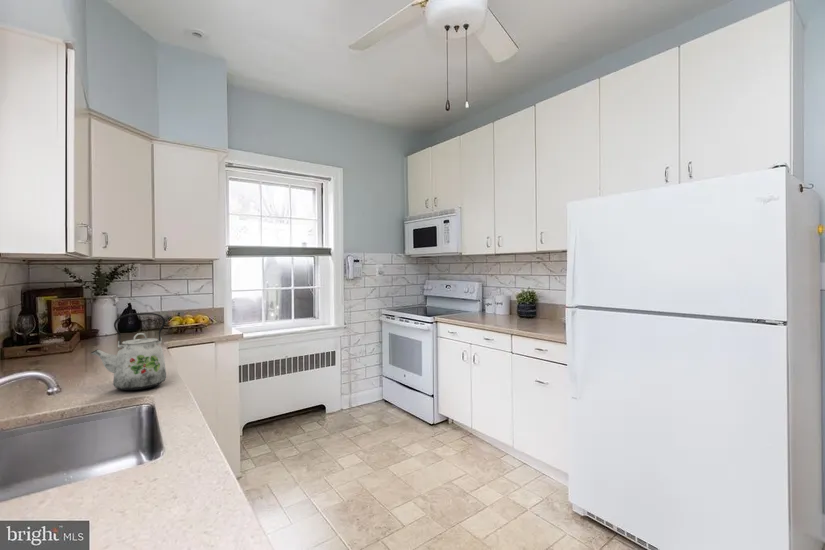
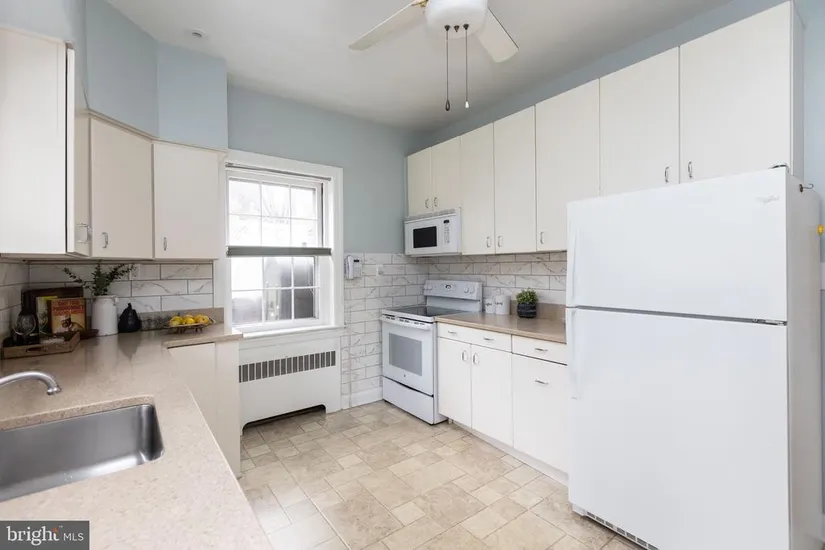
- kettle [90,312,167,391]
